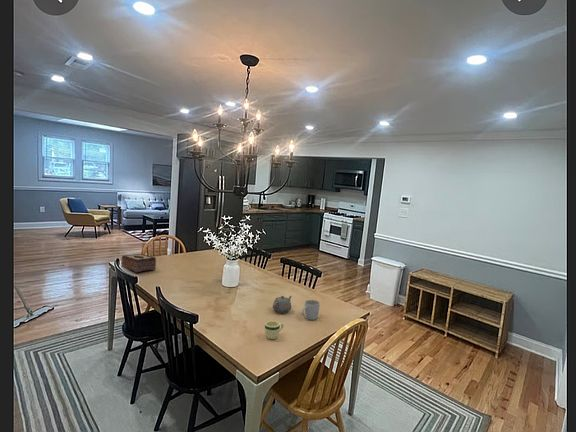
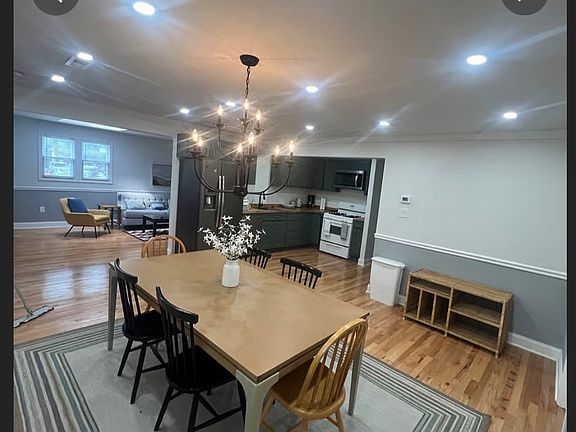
- tissue box [120,253,157,273]
- mug [301,299,320,321]
- teapot [272,295,293,314]
- mug [264,320,285,340]
